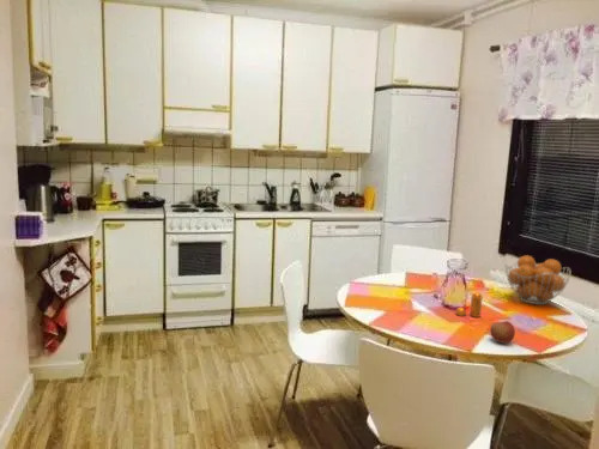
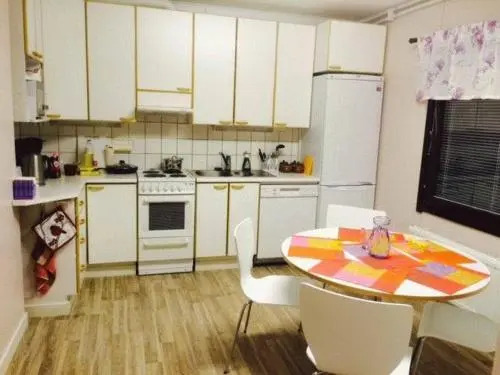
- pepper shaker [454,291,483,318]
- apple [489,320,516,345]
- fruit basket [503,254,573,305]
